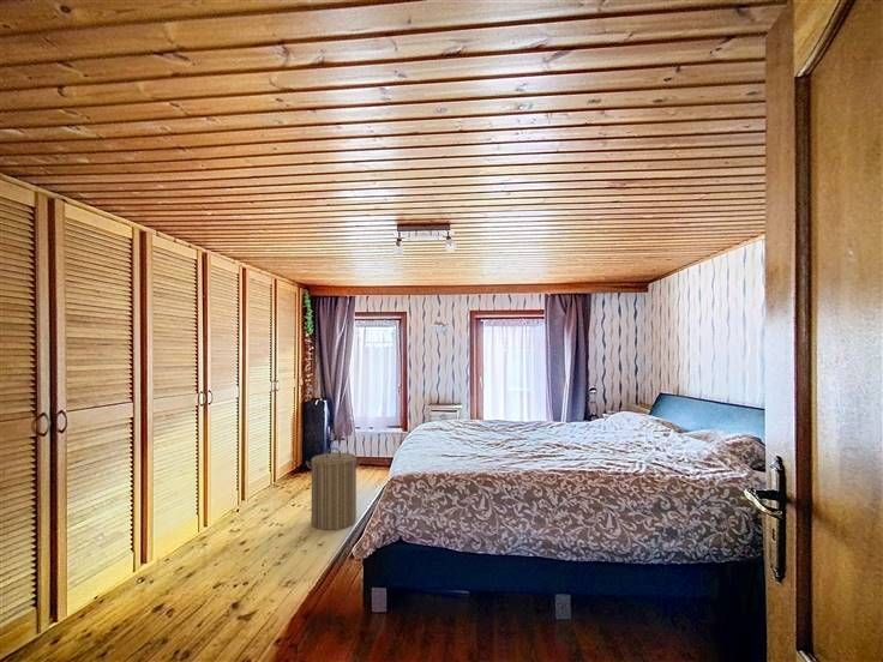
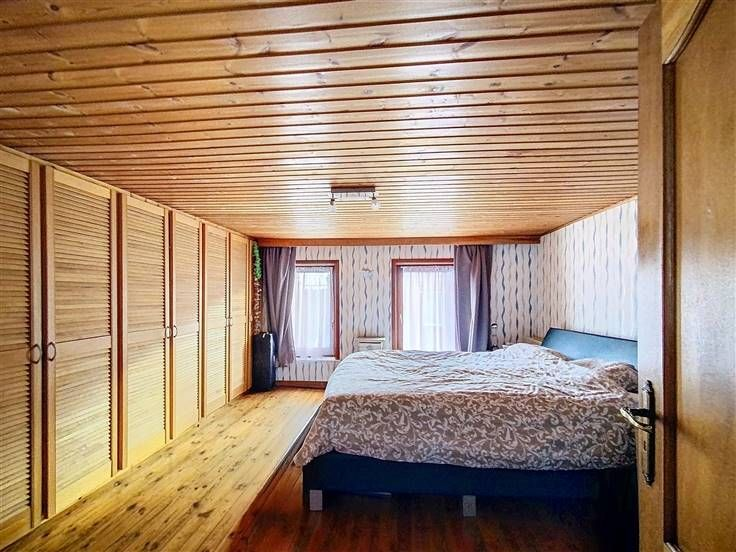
- laundry hamper [305,446,364,531]
